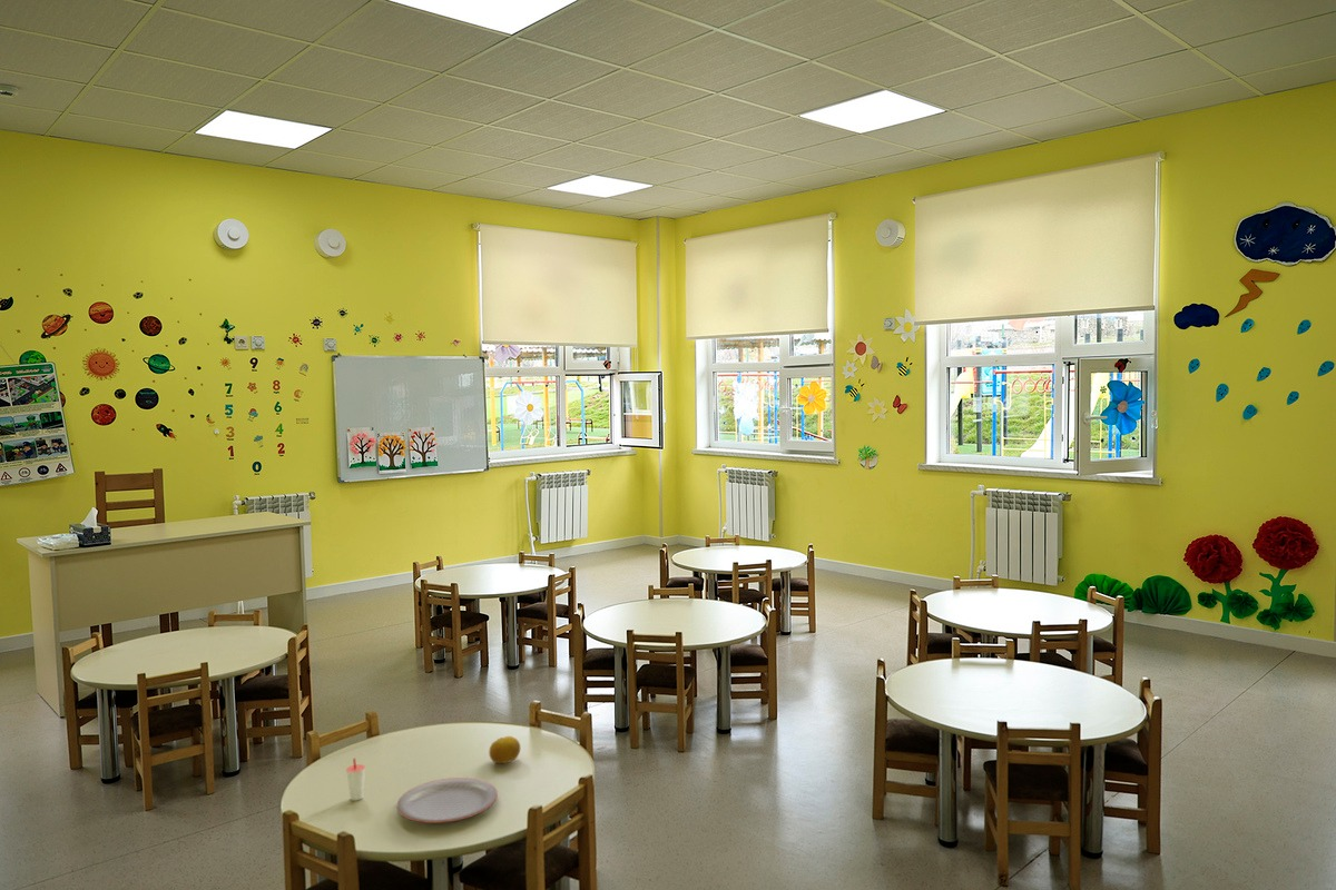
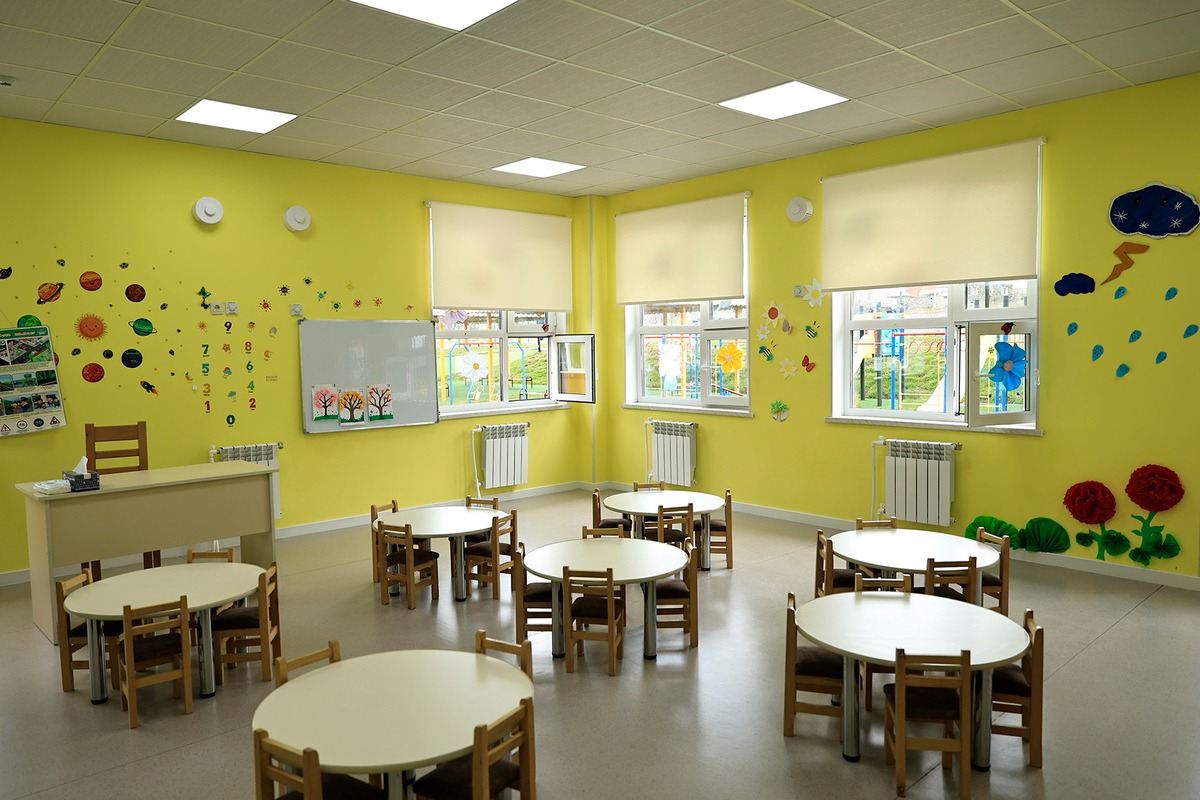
- fruit [488,735,521,764]
- cup [345,758,366,802]
- plate [396,777,499,824]
